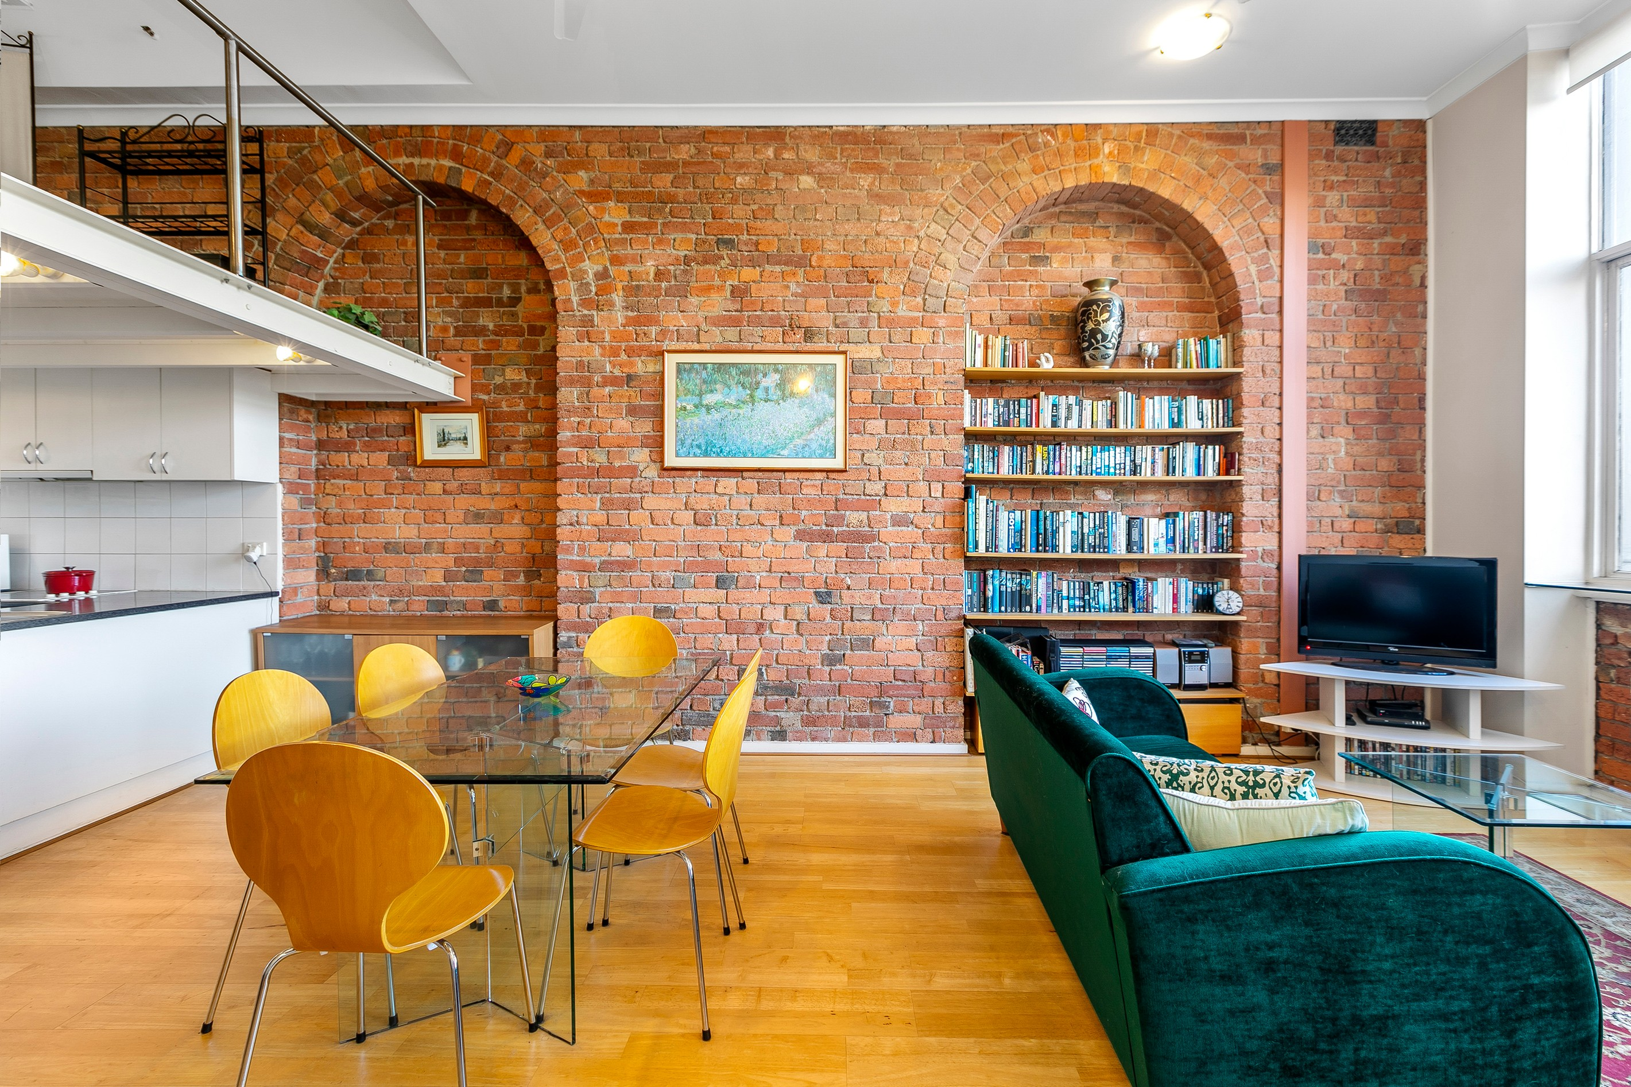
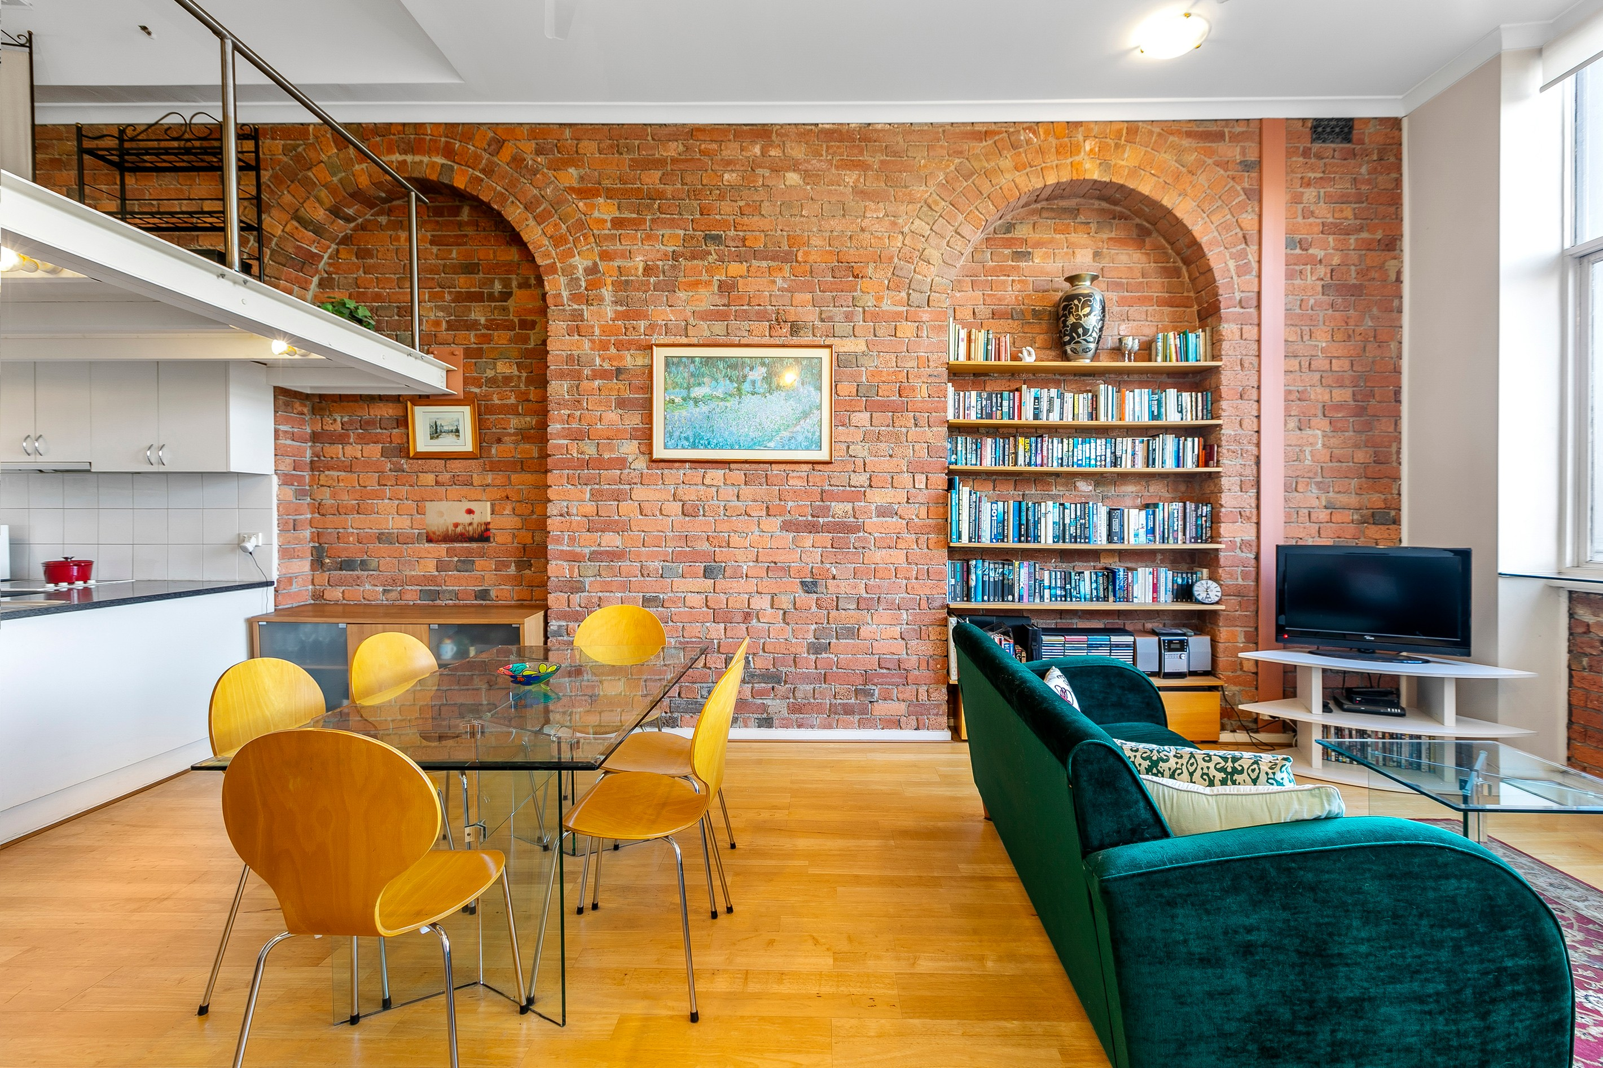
+ wall art [425,502,491,544]
